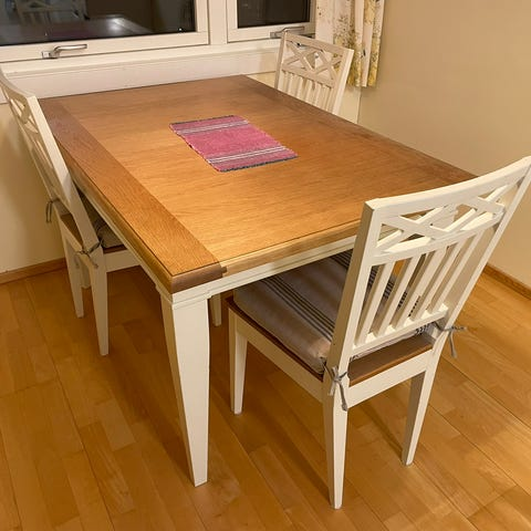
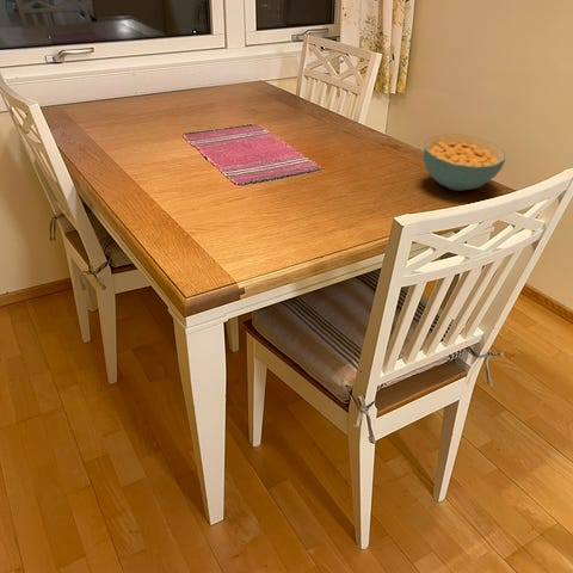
+ cereal bowl [423,133,506,192]
